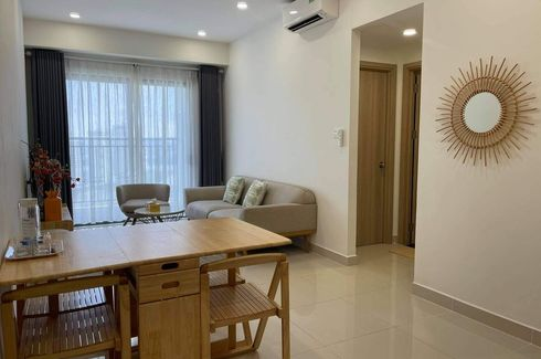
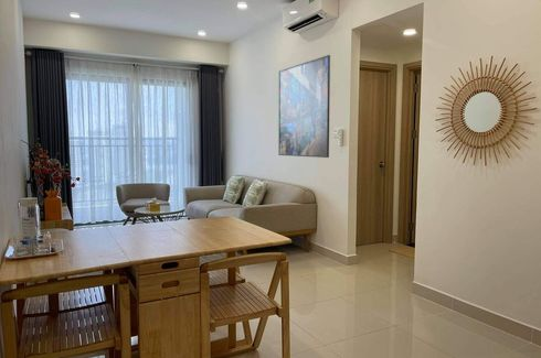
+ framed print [277,54,331,159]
